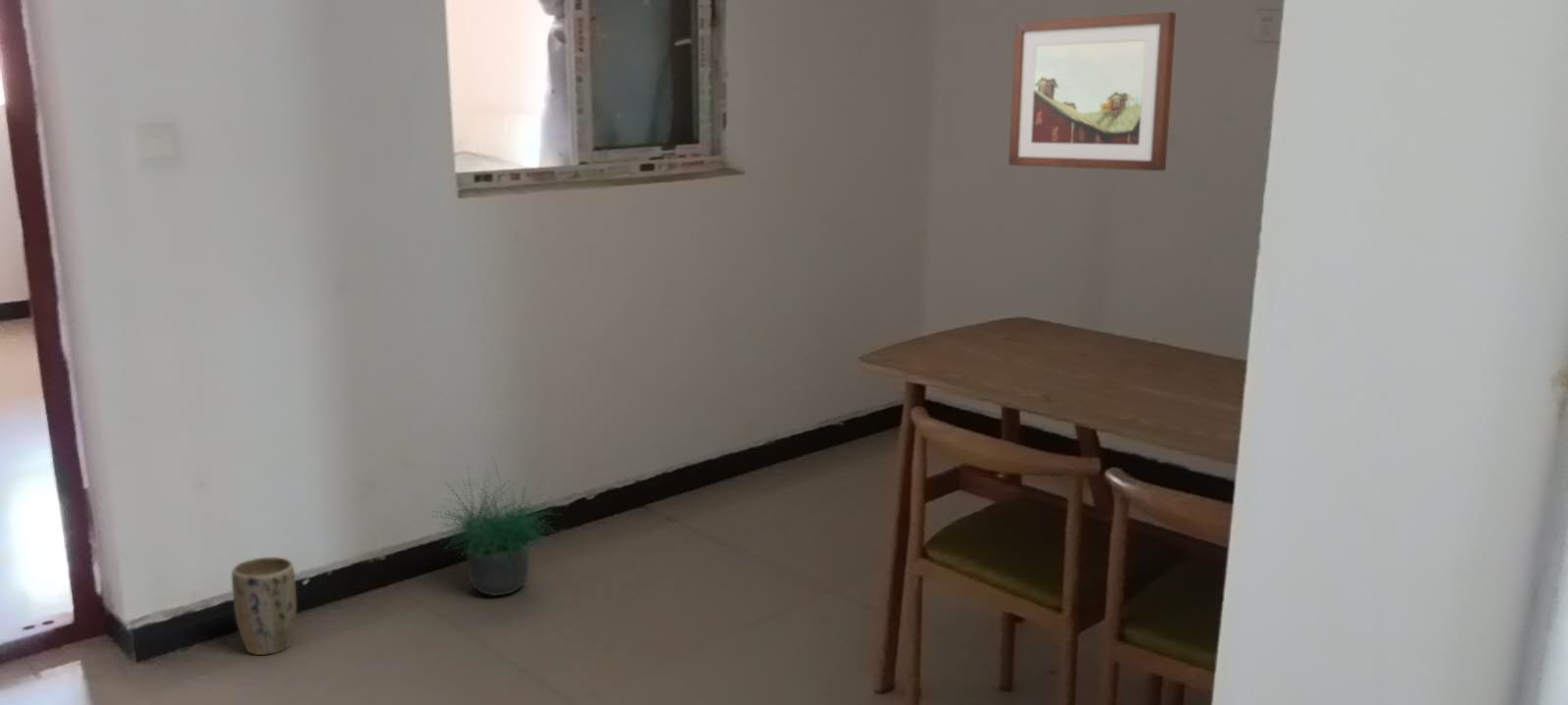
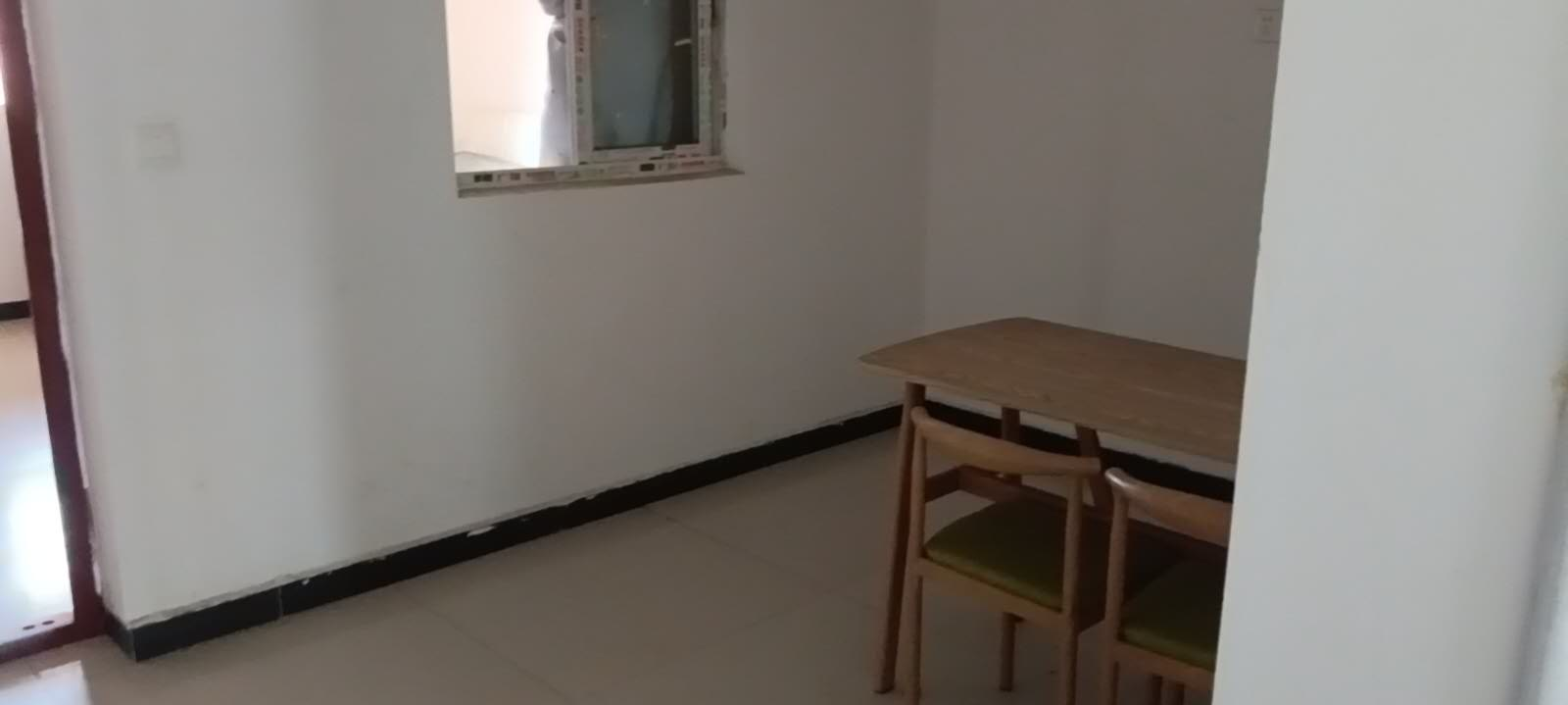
- potted plant [423,455,569,597]
- plant pot [231,556,298,656]
- wall art [1007,11,1177,172]
